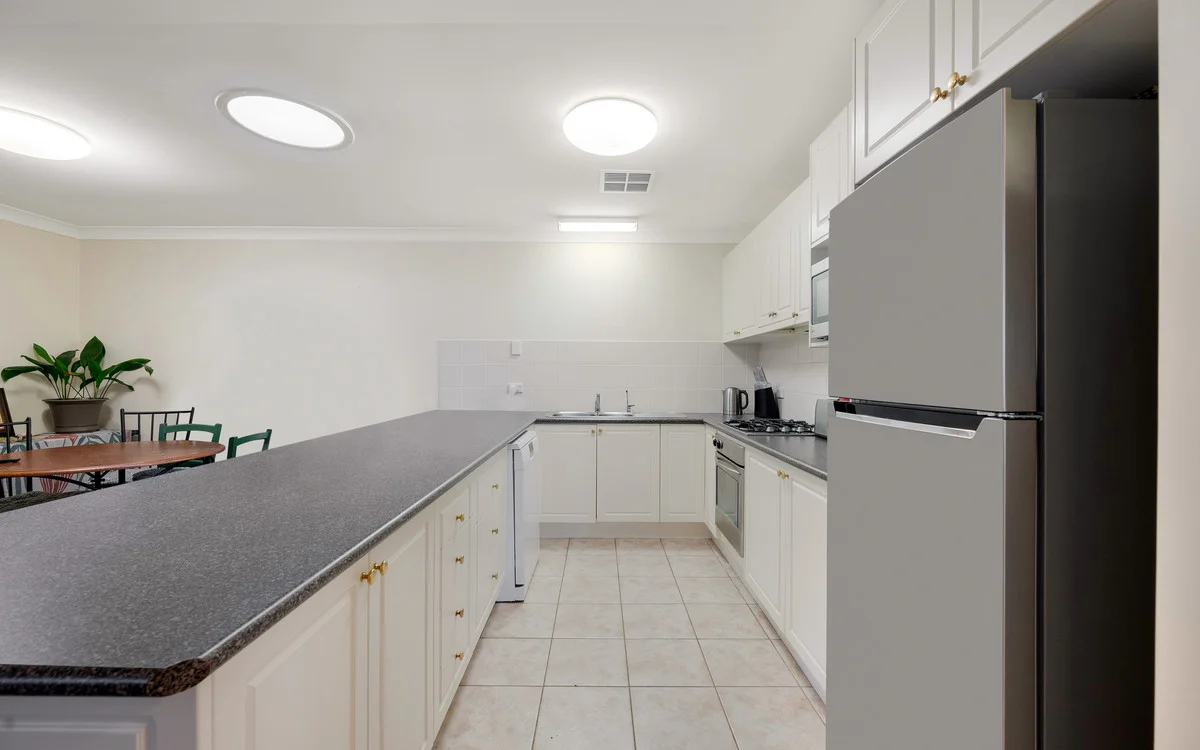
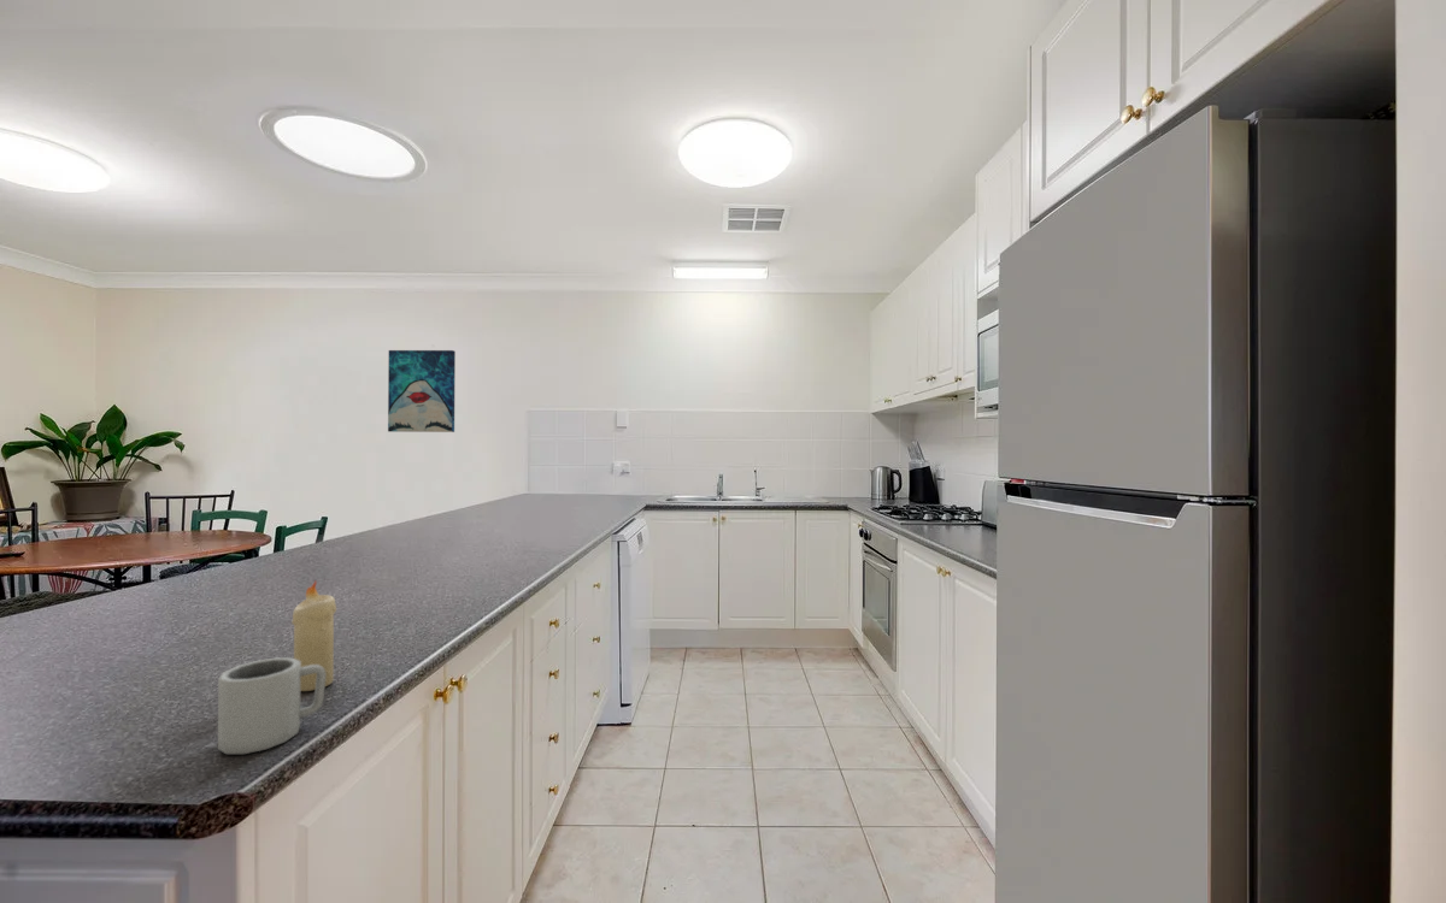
+ wall art [387,349,457,433]
+ candle [290,580,337,692]
+ cup [217,656,325,755]
